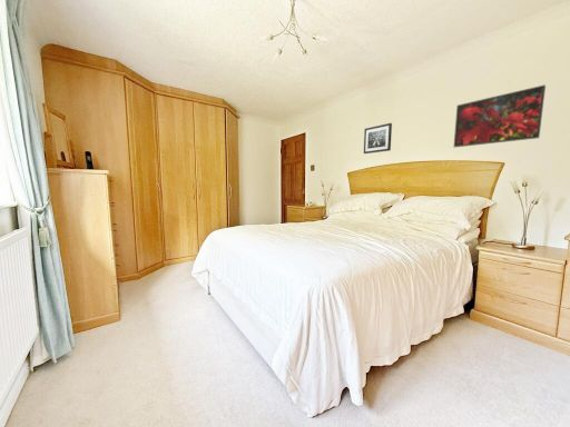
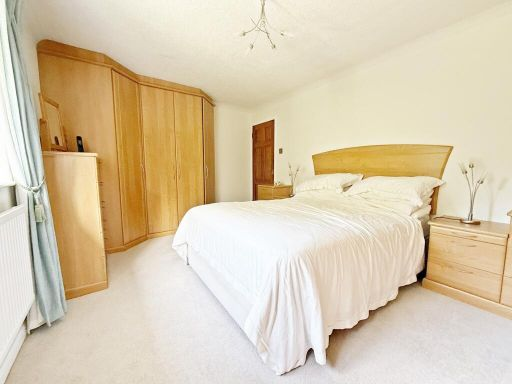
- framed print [453,83,547,149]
- wall art [363,122,393,155]
